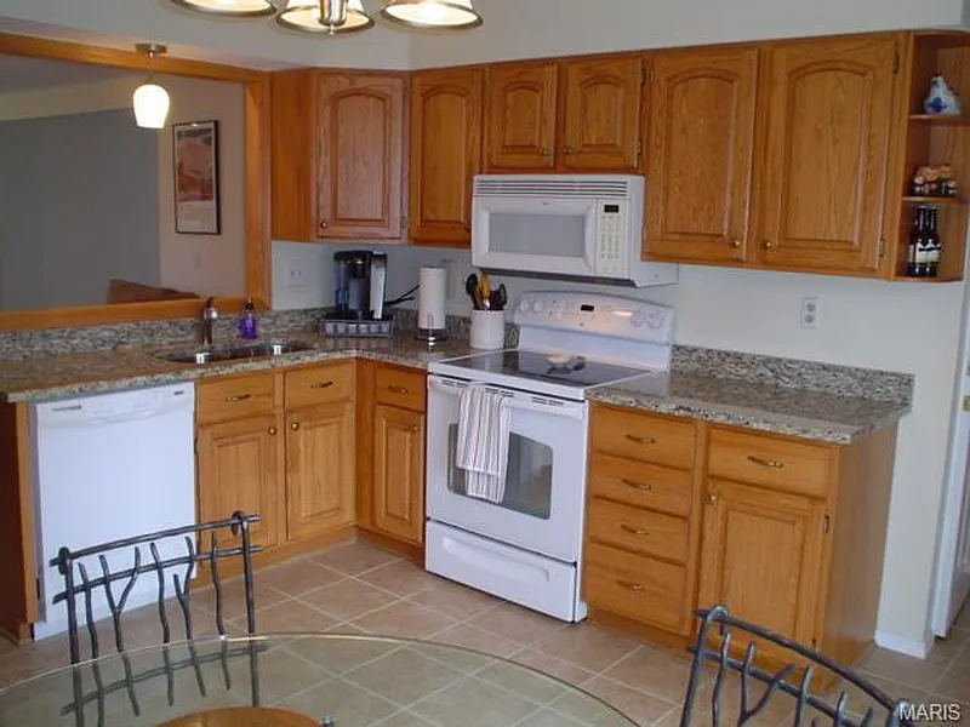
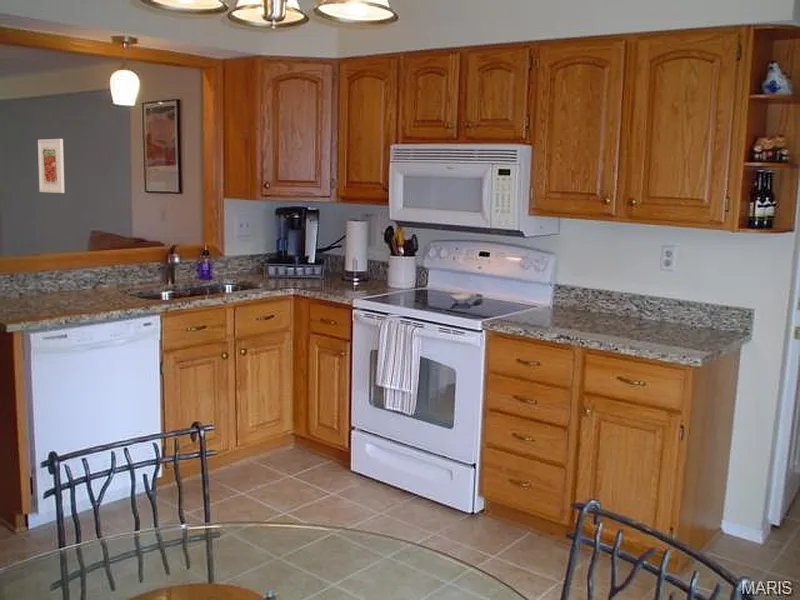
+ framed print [37,138,65,194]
